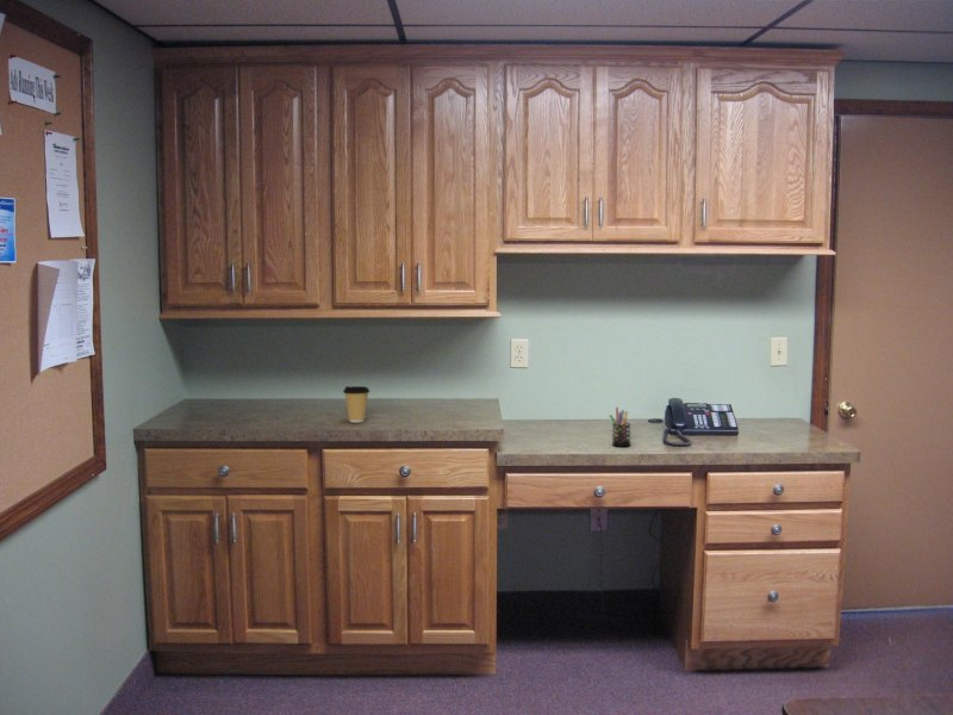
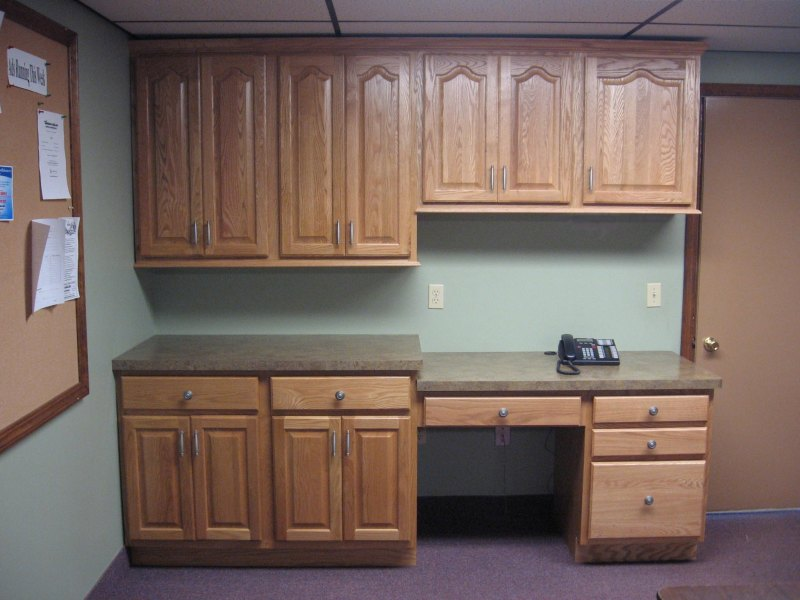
- pen holder [609,406,631,448]
- coffee cup [342,385,370,423]
